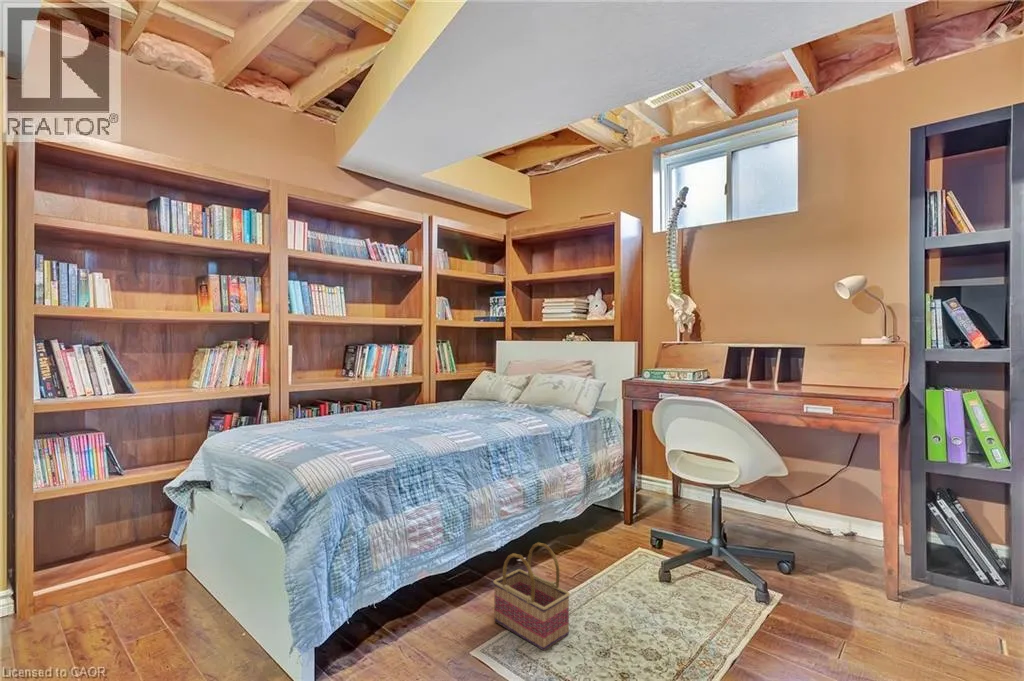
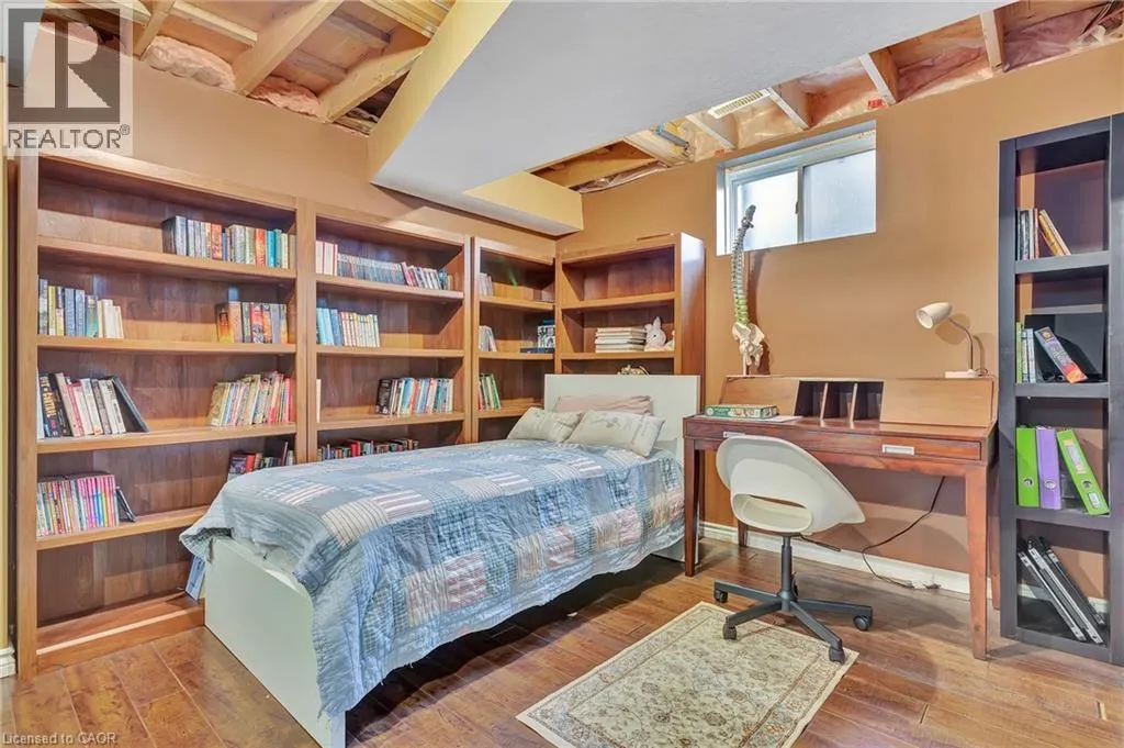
- basket [492,541,571,652]
